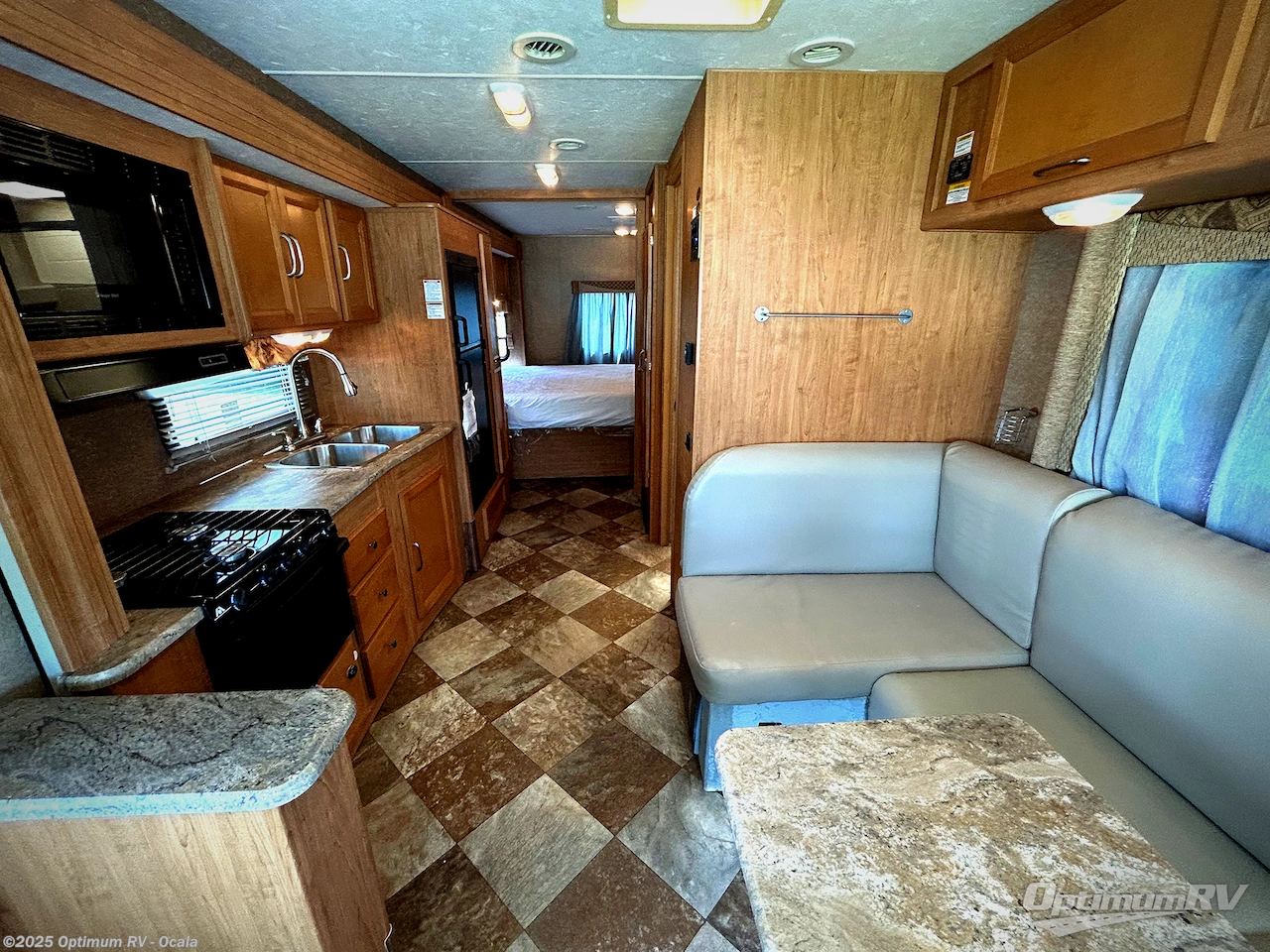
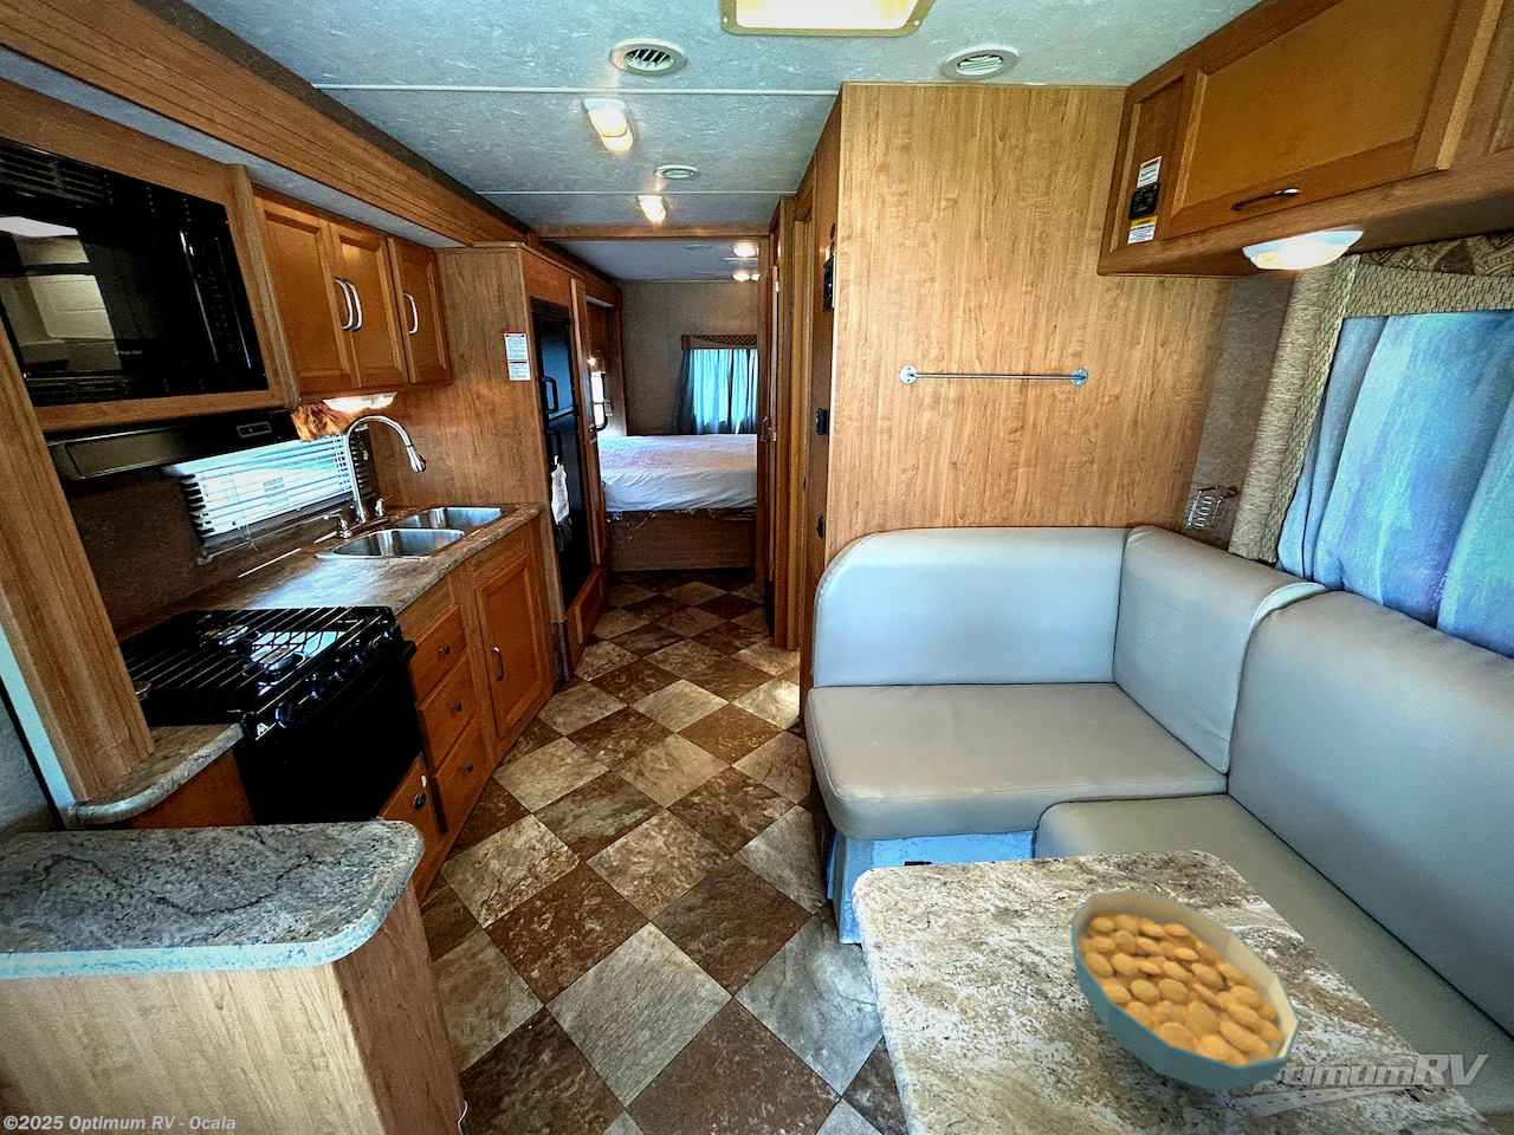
+ cereal bowl [1071,888,1302,1092]
